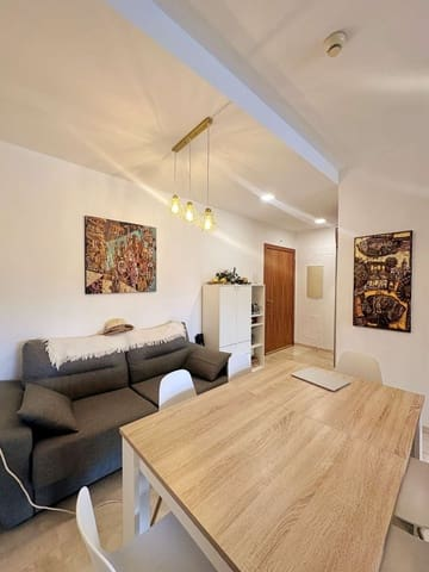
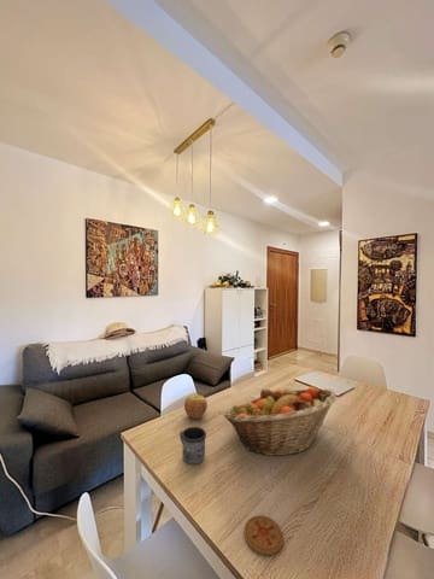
+ coaster [244,514,285,556]
+ apple [183,393,209,420]
+ fruit basket [223,386,338,457]
+ mug [178,426,207,466]
